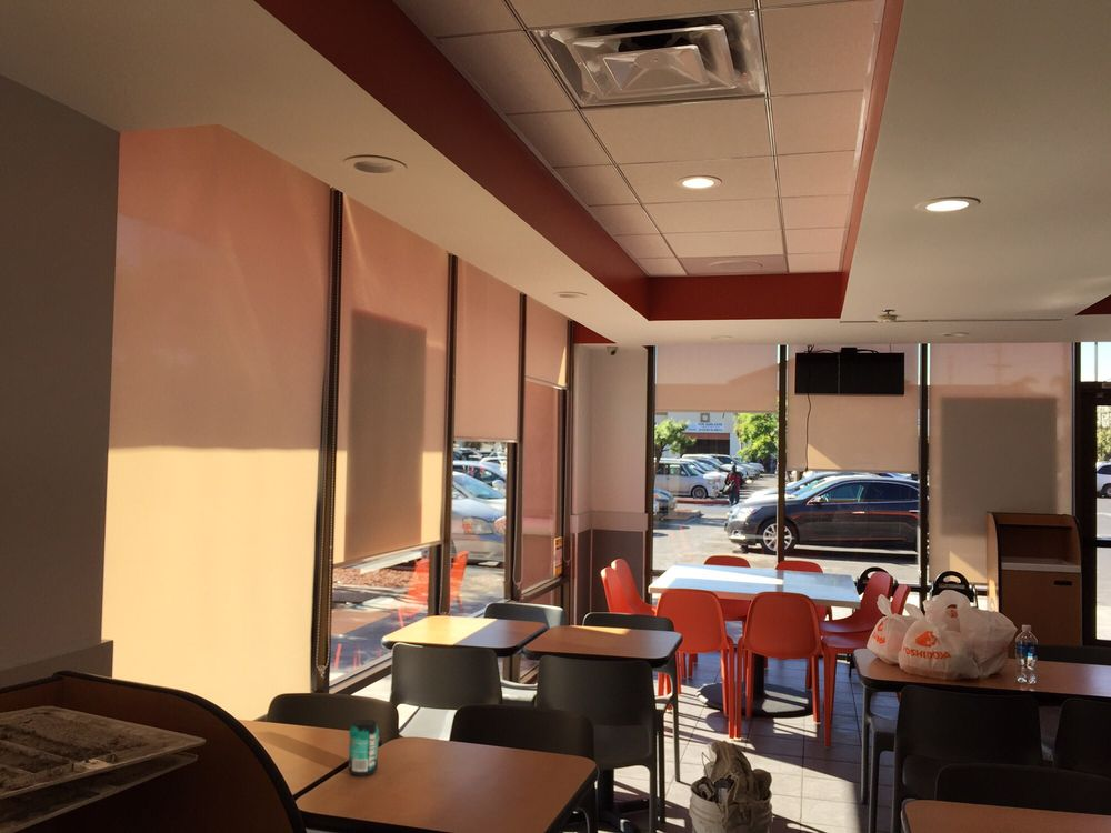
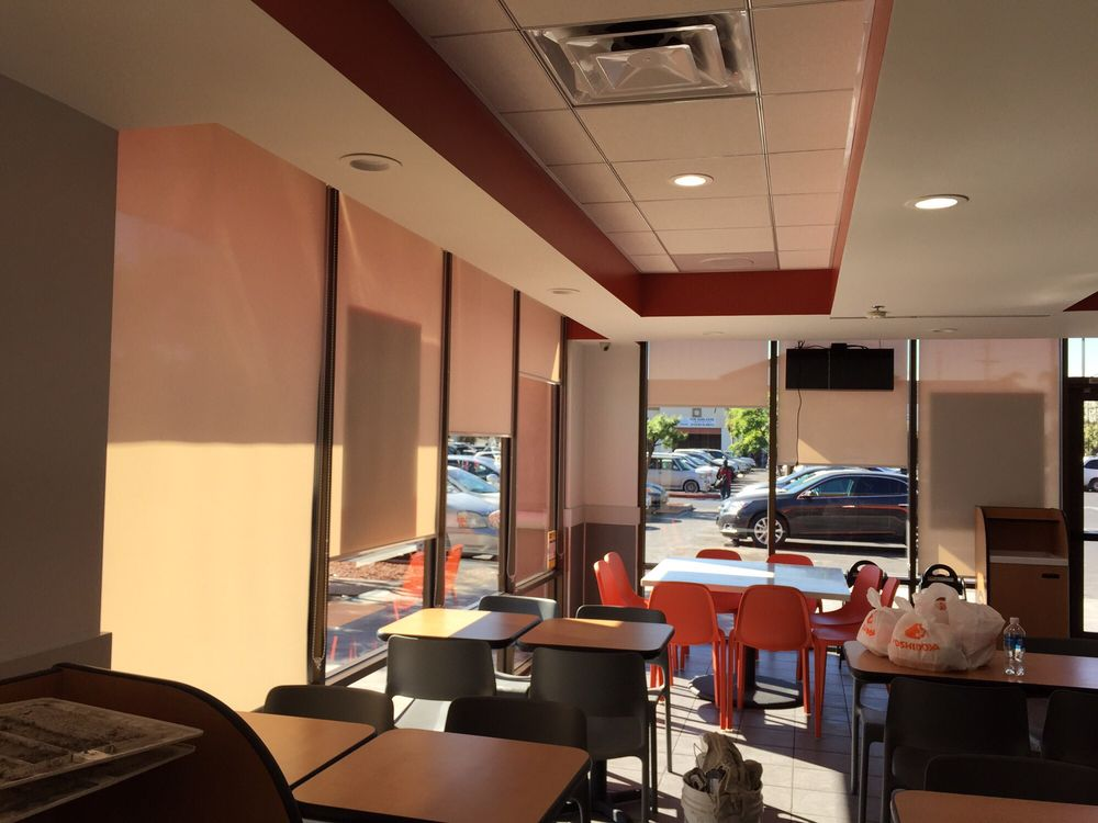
- beverage can [348,719,380,777]
